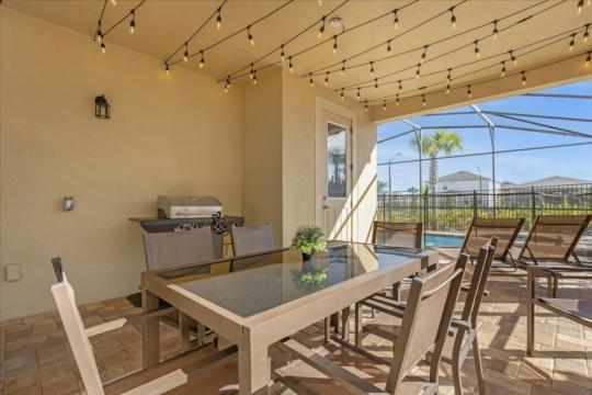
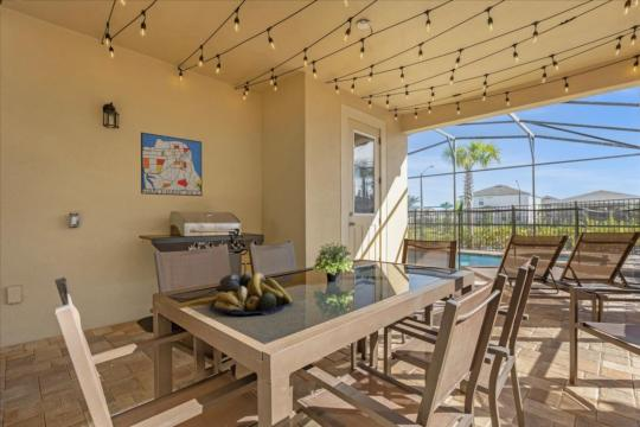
+ fruit bowl [209,272,294,317]
+ wall art [140,132,203,197]
